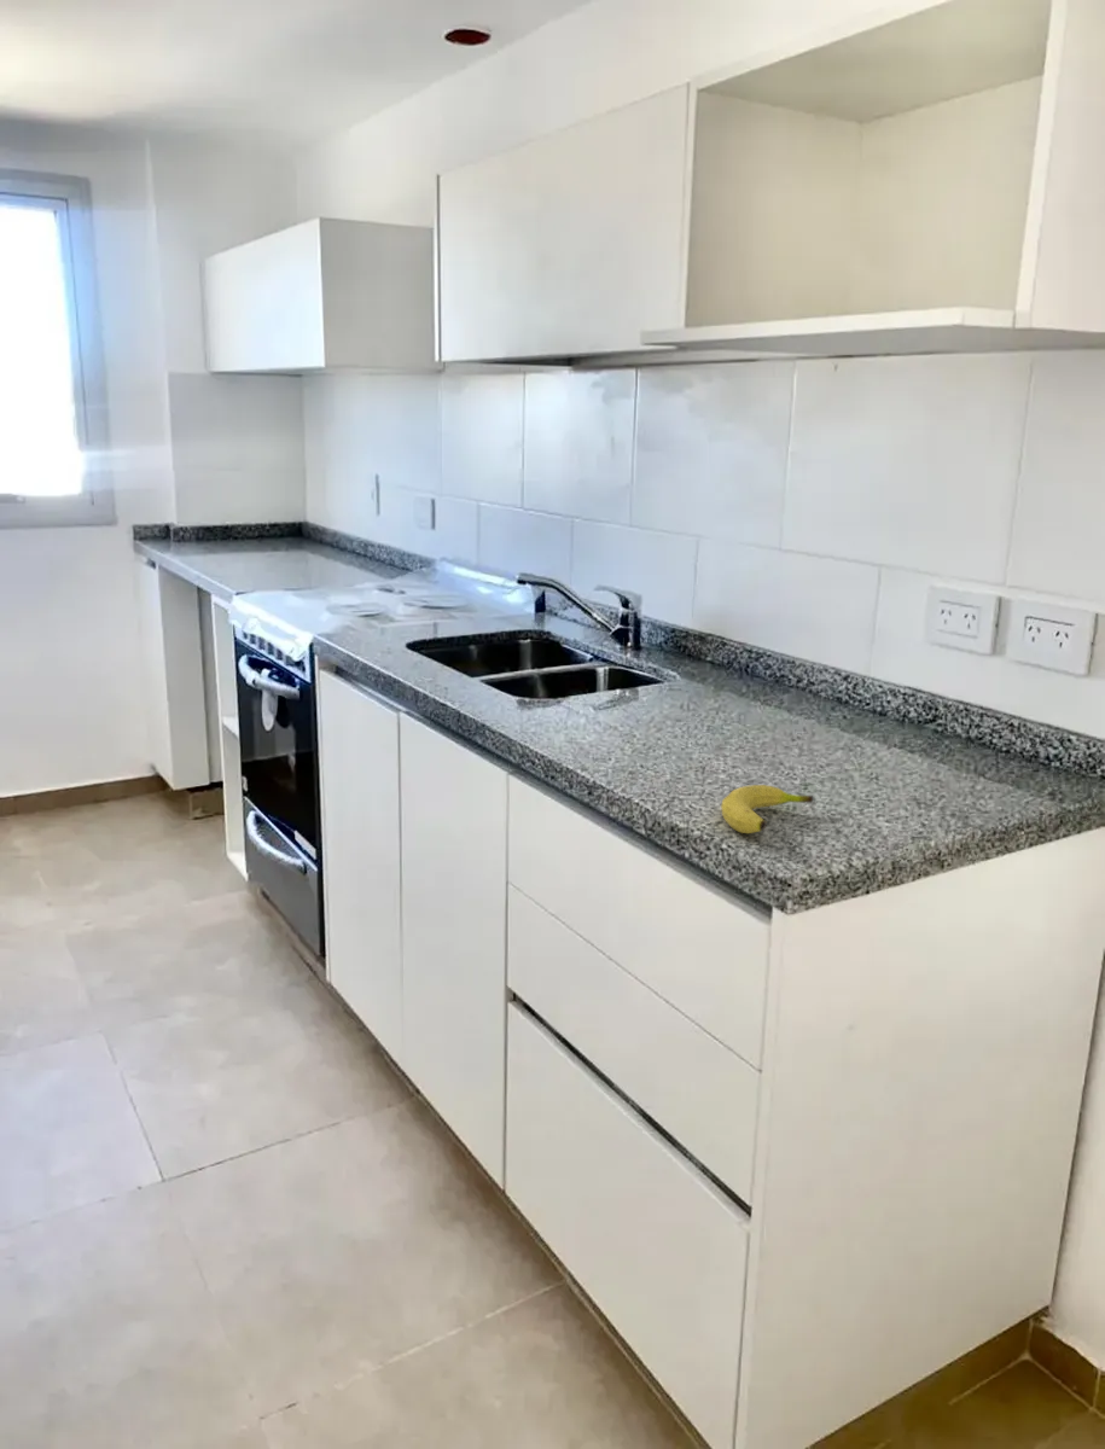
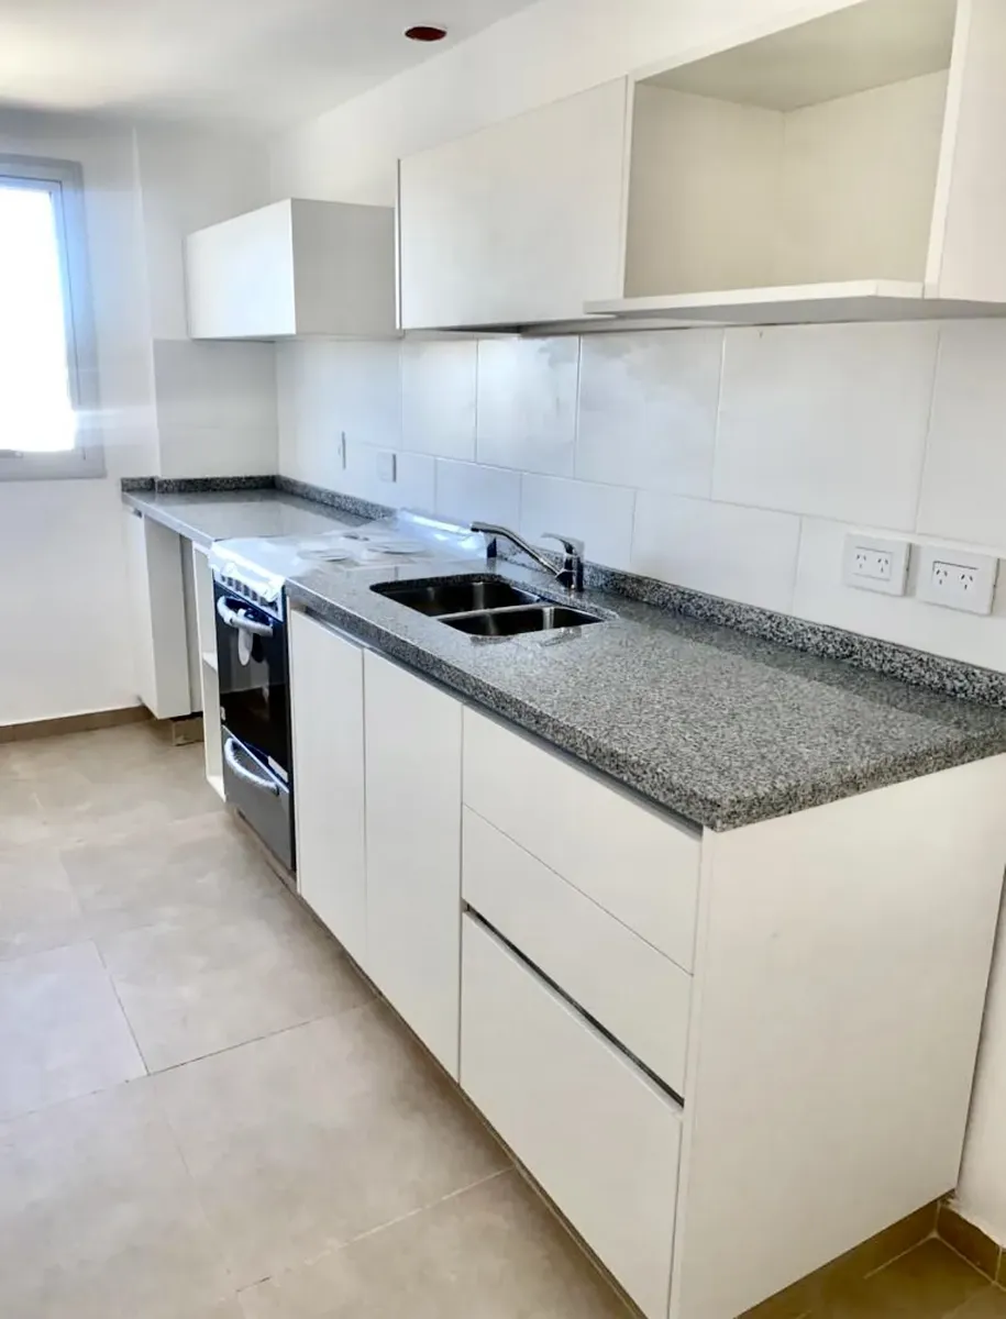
- fruit [720,784,814,834]
